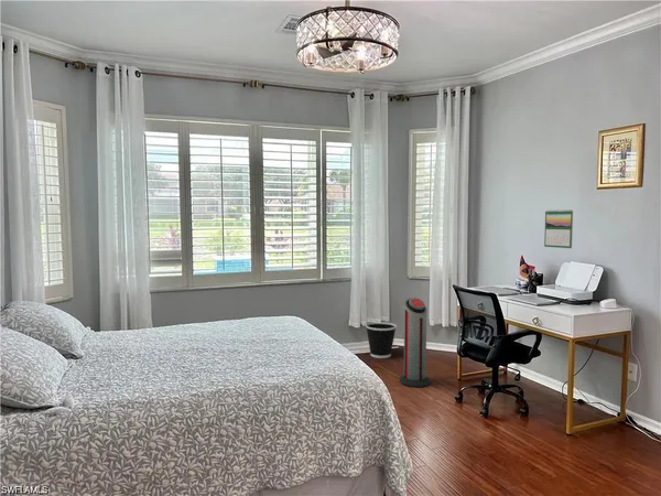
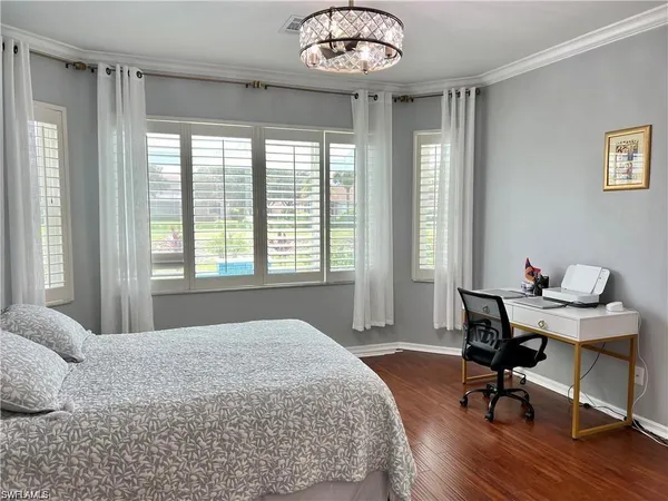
- wastebasket [365,321,398,359]
- air purifier [399,296,431,388]
- calendar [543,208,574,249]
